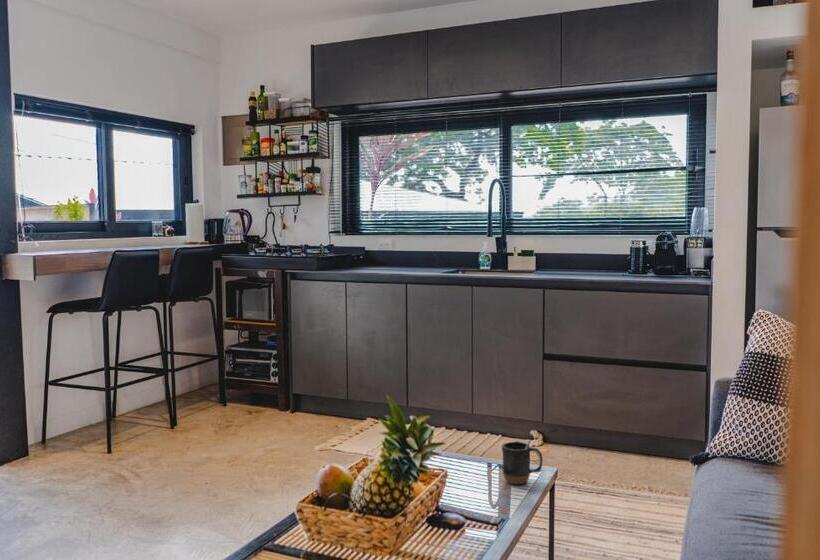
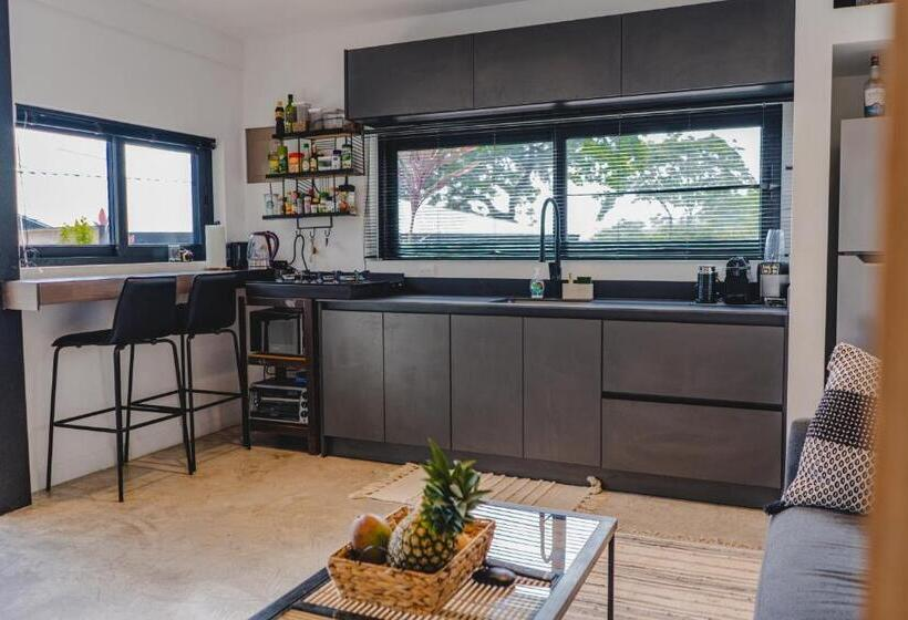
- mug [501,440,543,485]
